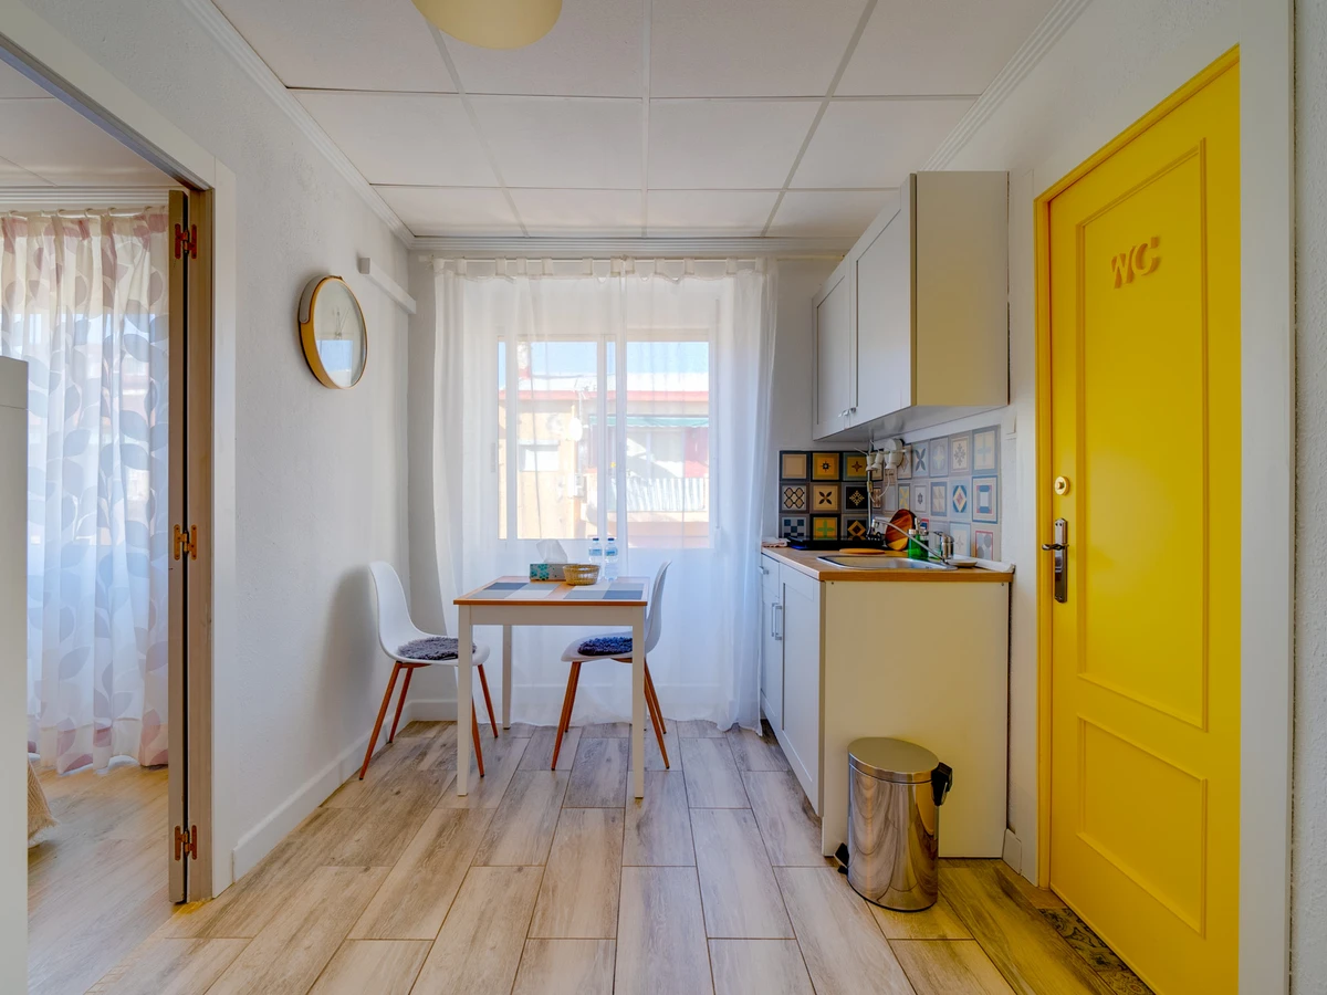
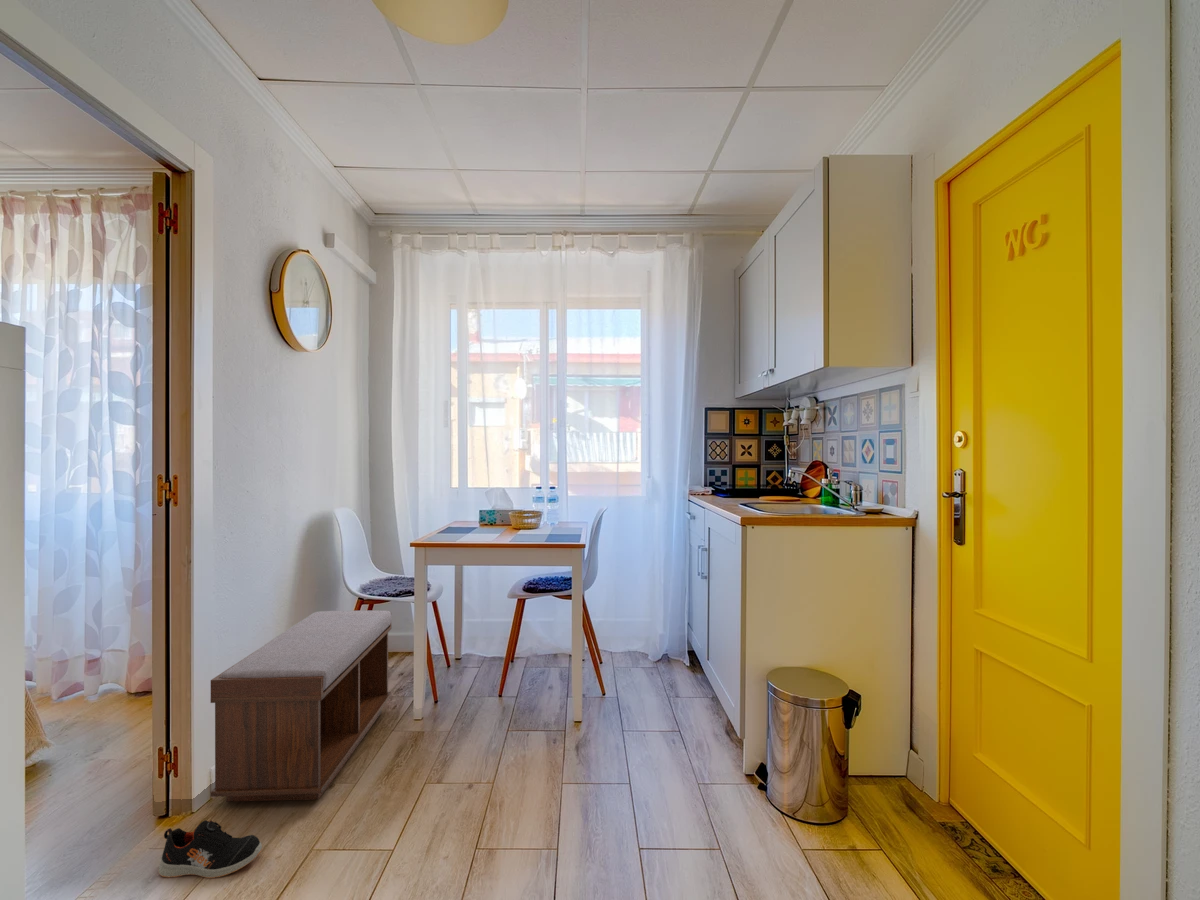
+ bench [210,609,393,802]
+ shoe [157,819,263,879]
